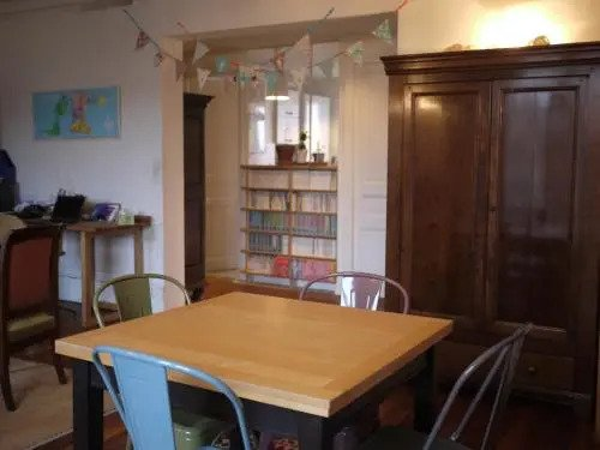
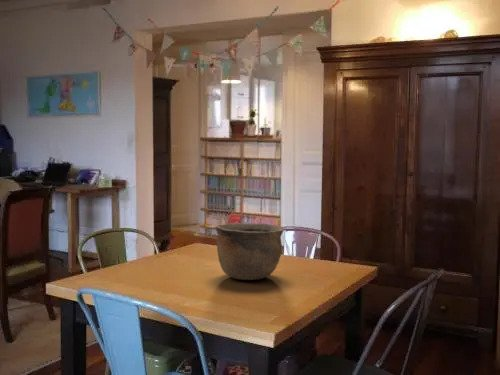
+ bowl [214,222,285,281]
